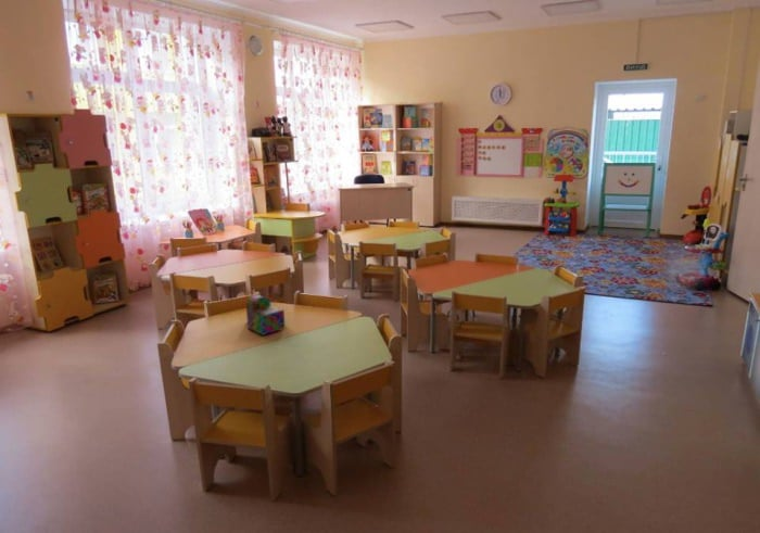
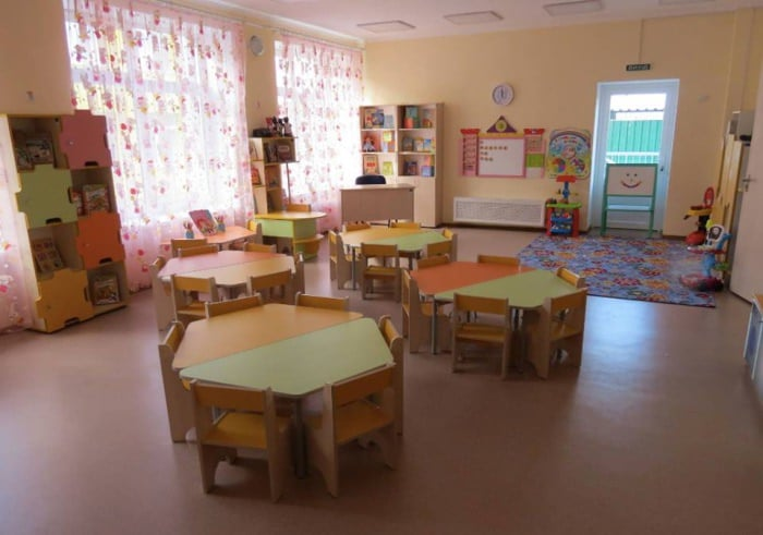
- puzzle [245,294,286,337]
